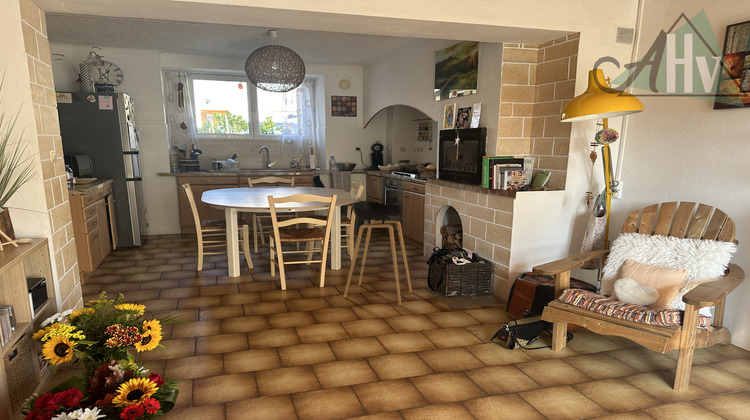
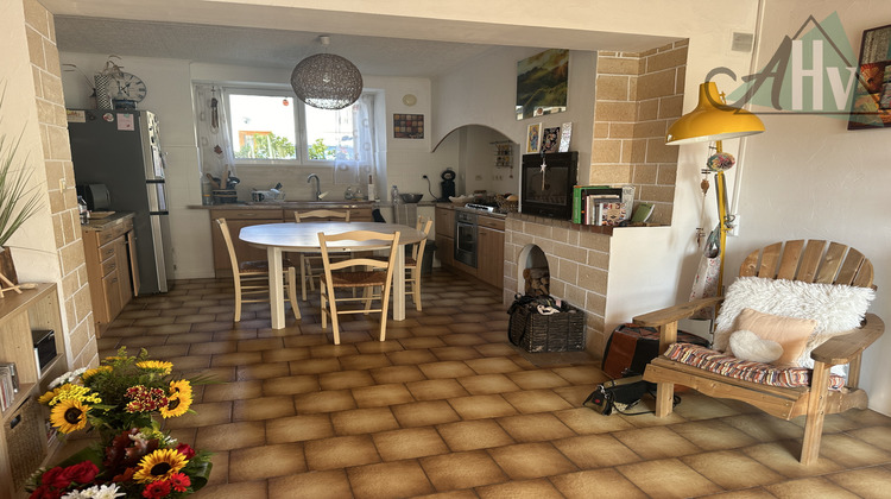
- stool [343,200,413,306]
